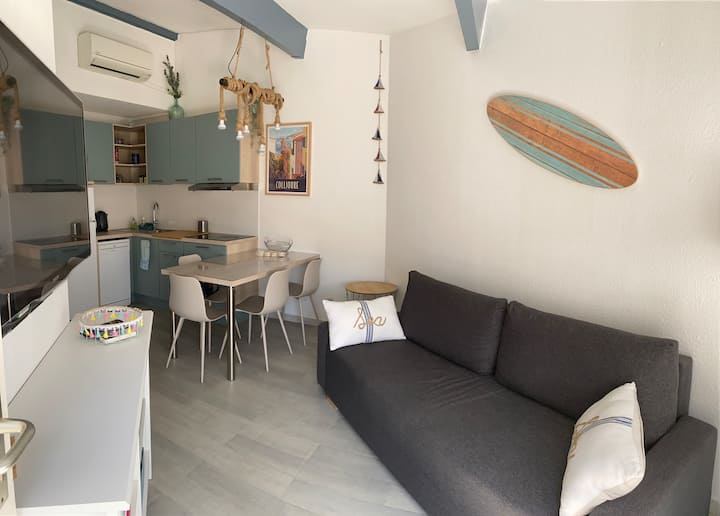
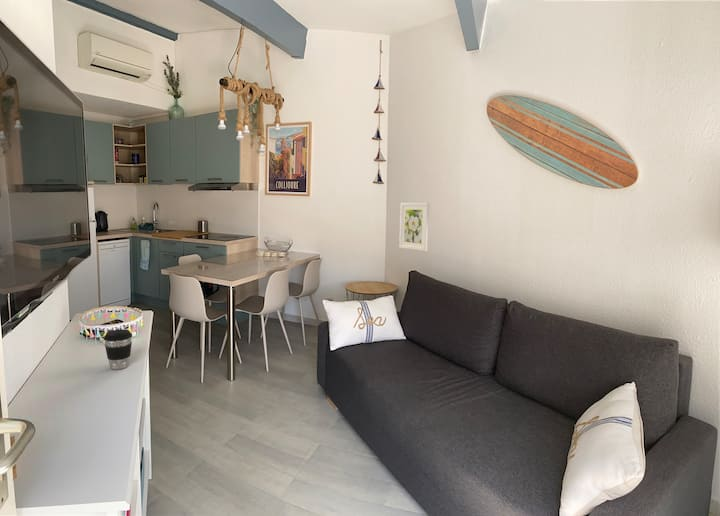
+ coffee cup [103,329,133,370]
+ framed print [398,202,430,252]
